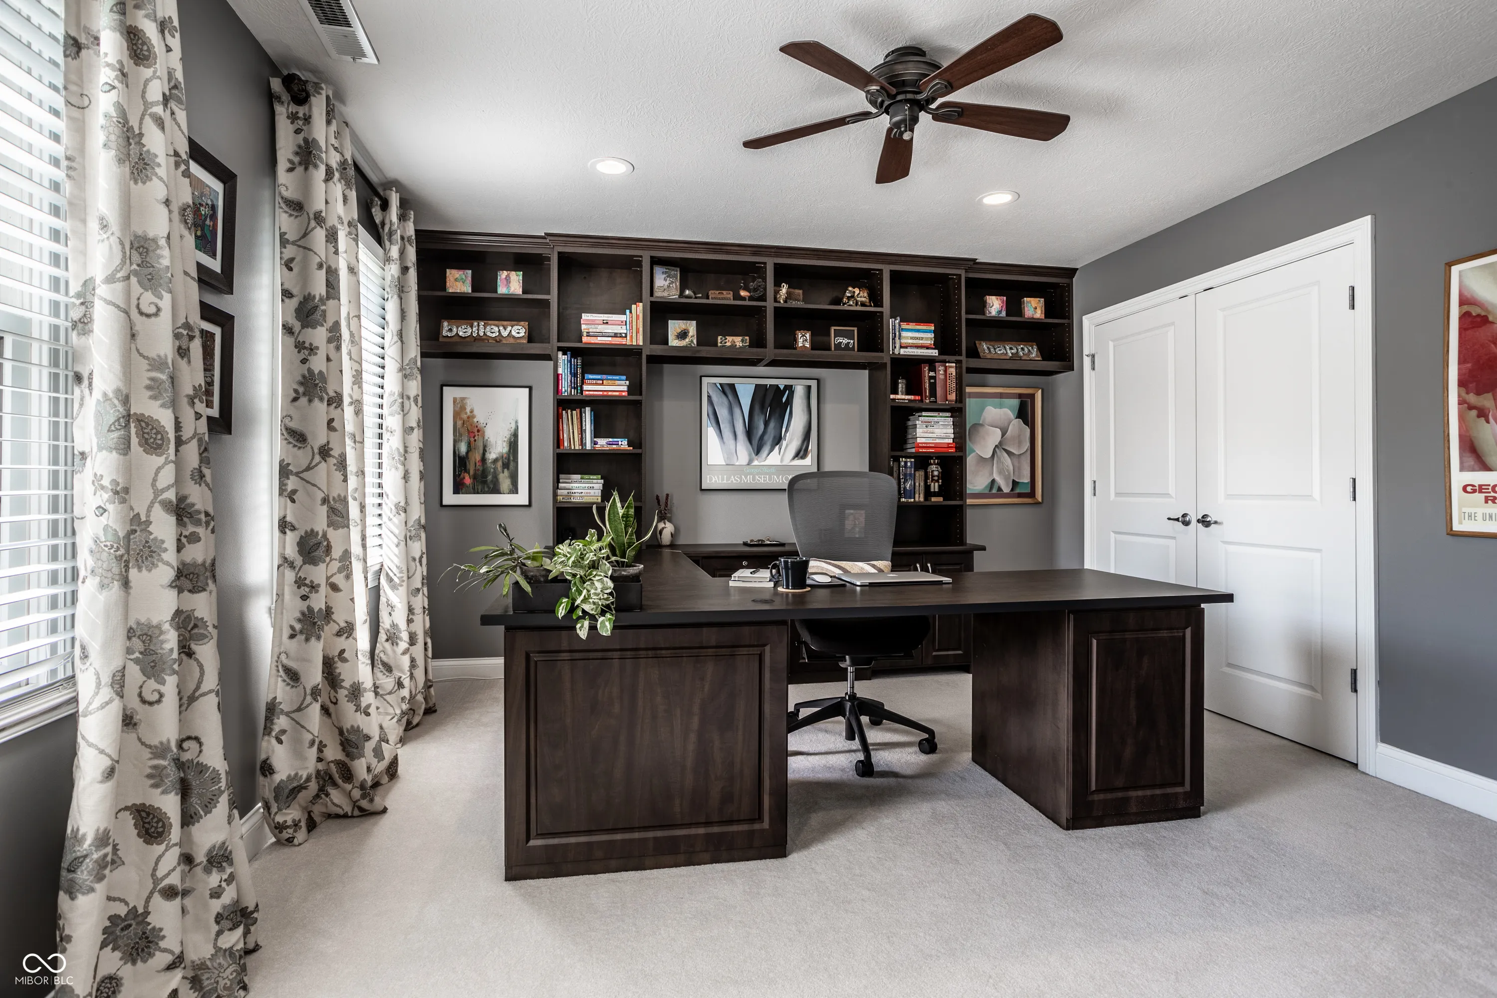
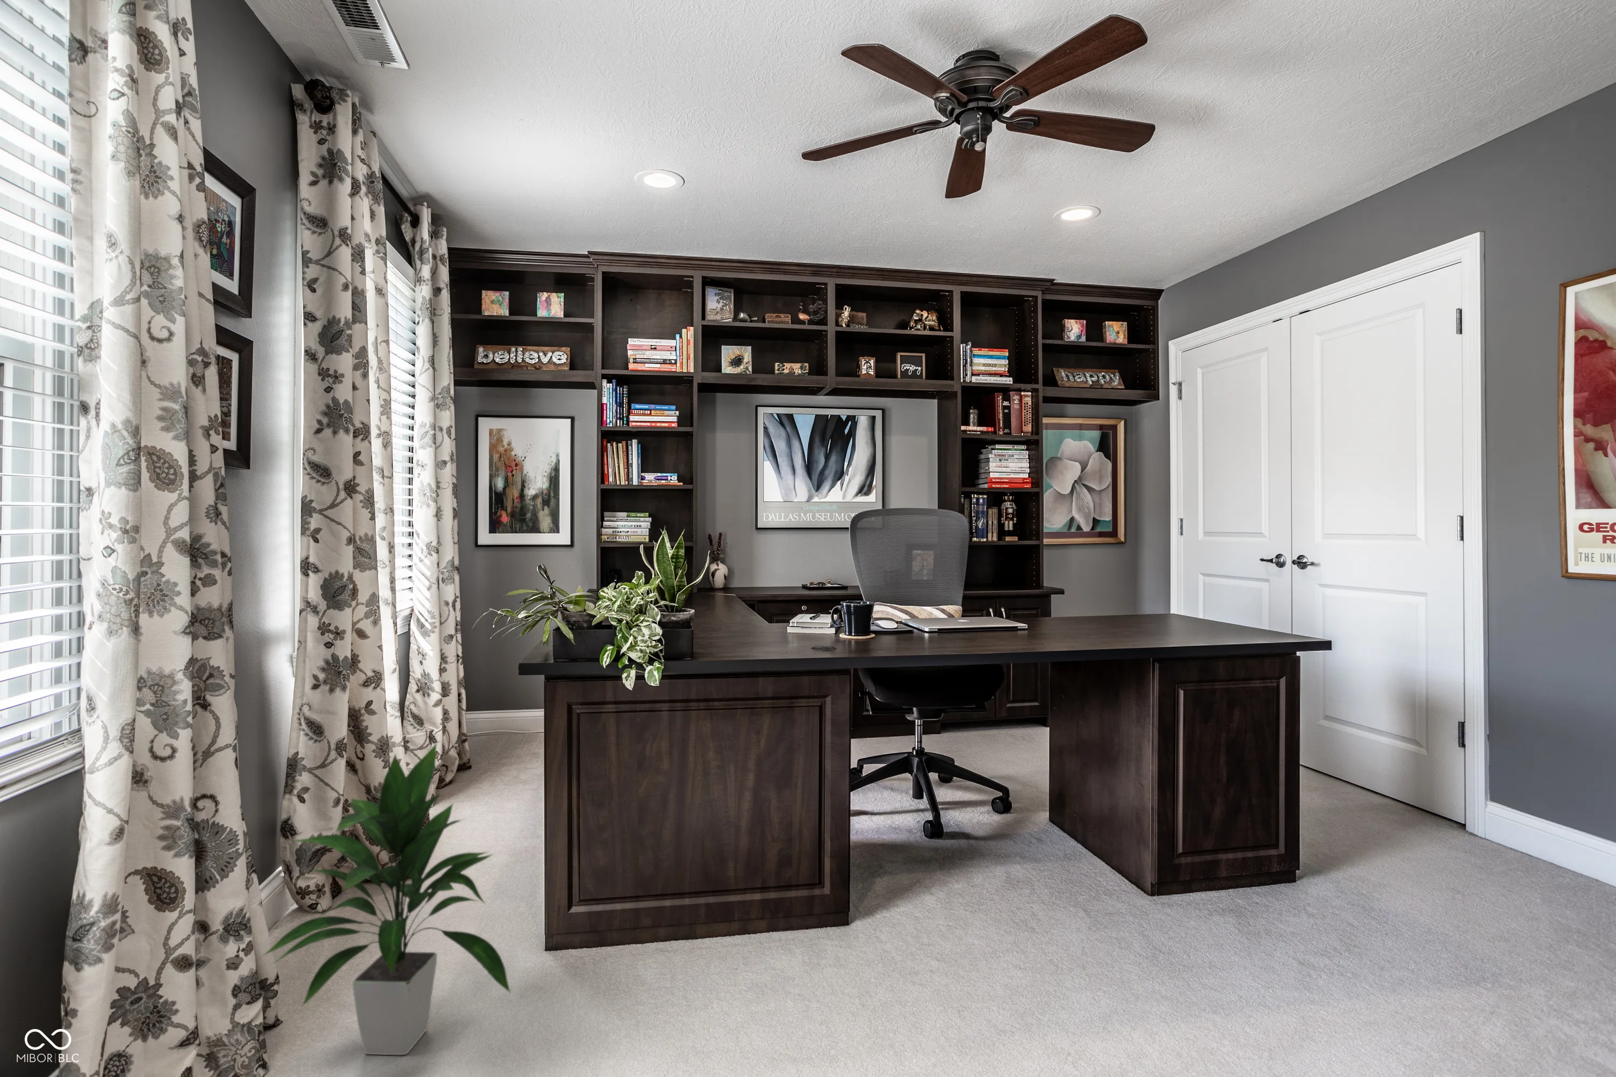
+ indoor plant [260,742,511,1055]
